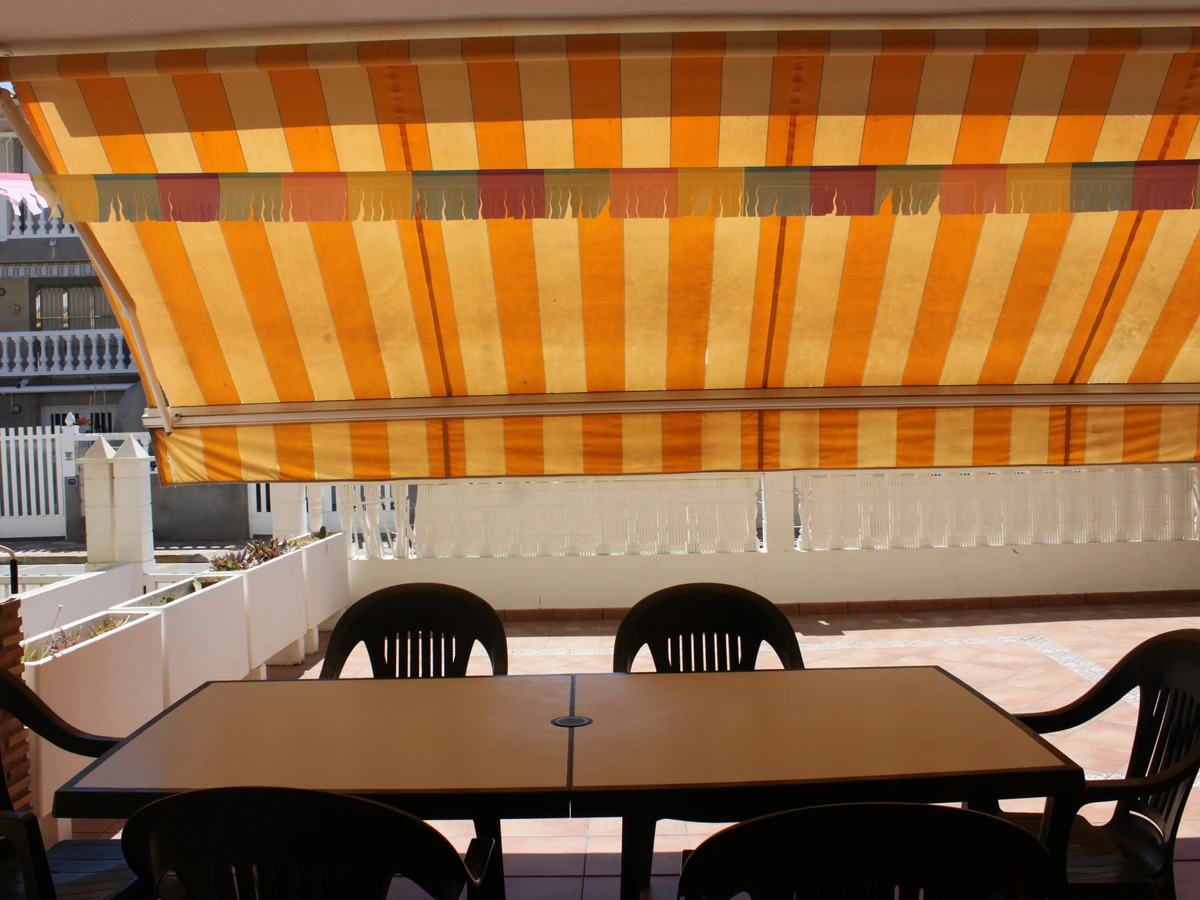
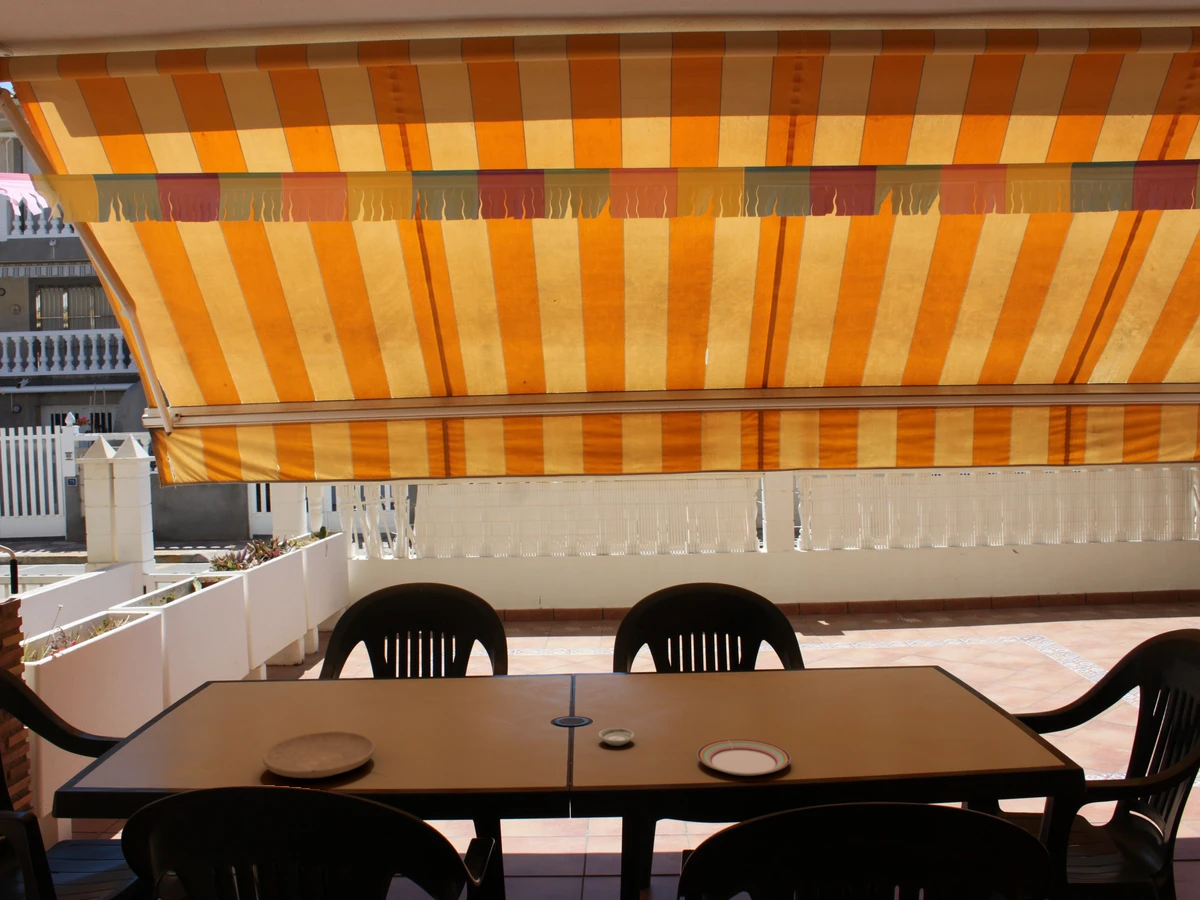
+ plate [262,730,377,779]
+ saucer [598,727,635,747]
+ plate [696,738,791,777]
